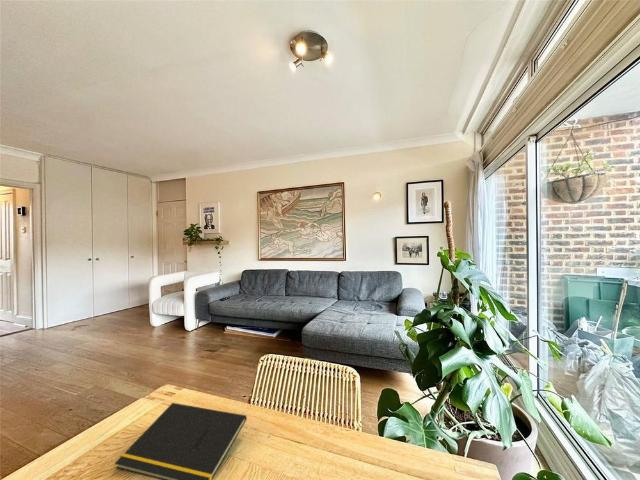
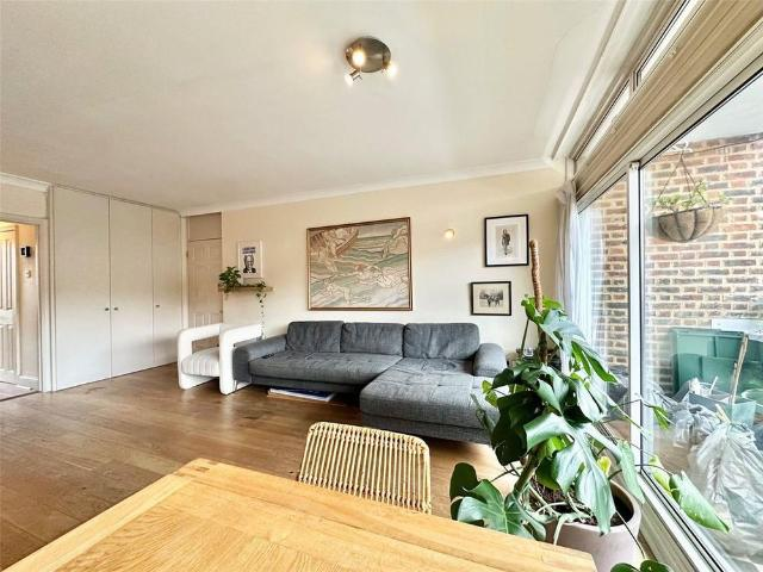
- notepad [114,402,248,480]
